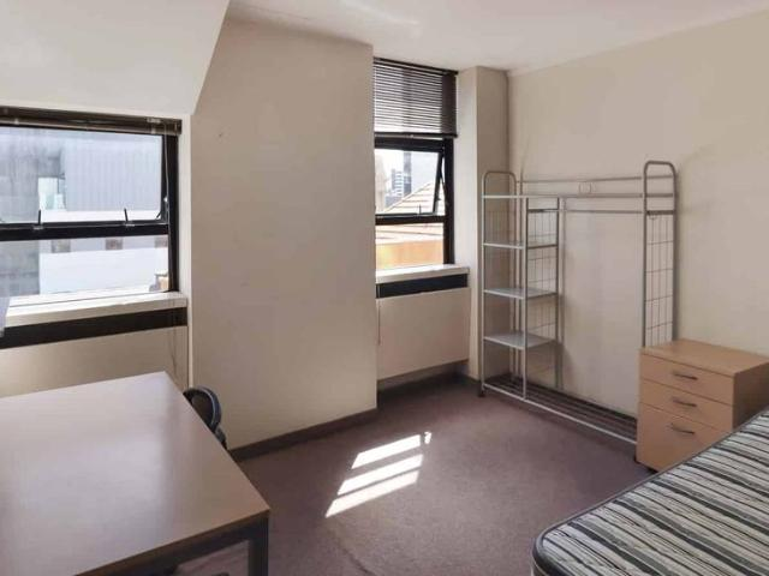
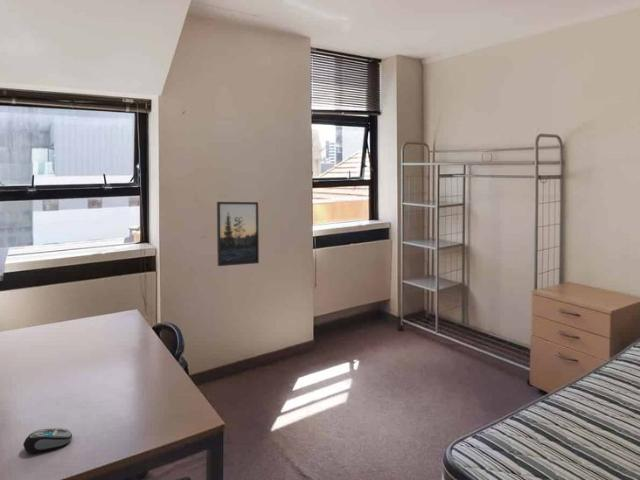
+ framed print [216,201,260,267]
+ computer mouse [23,427,73,454]
